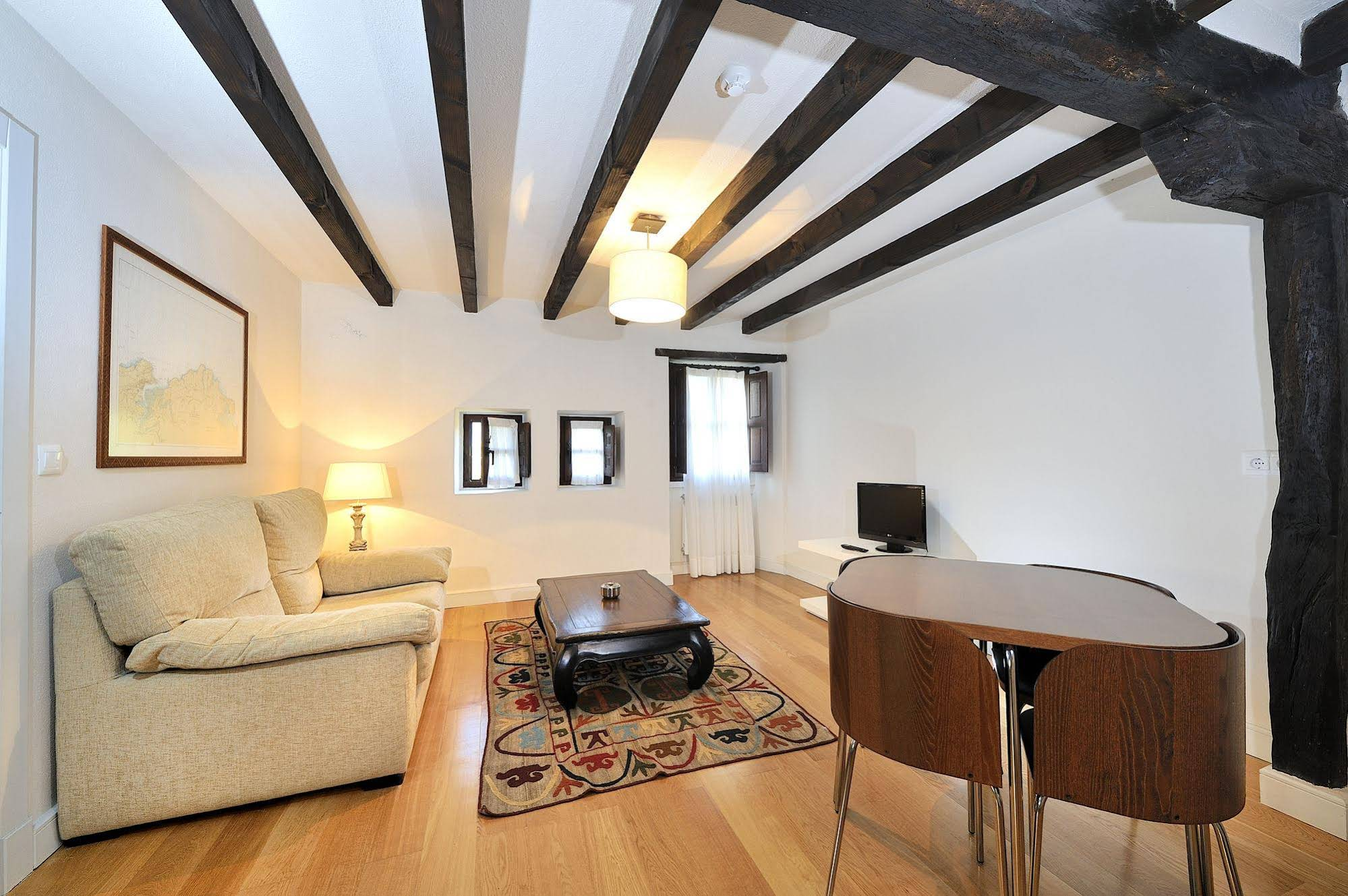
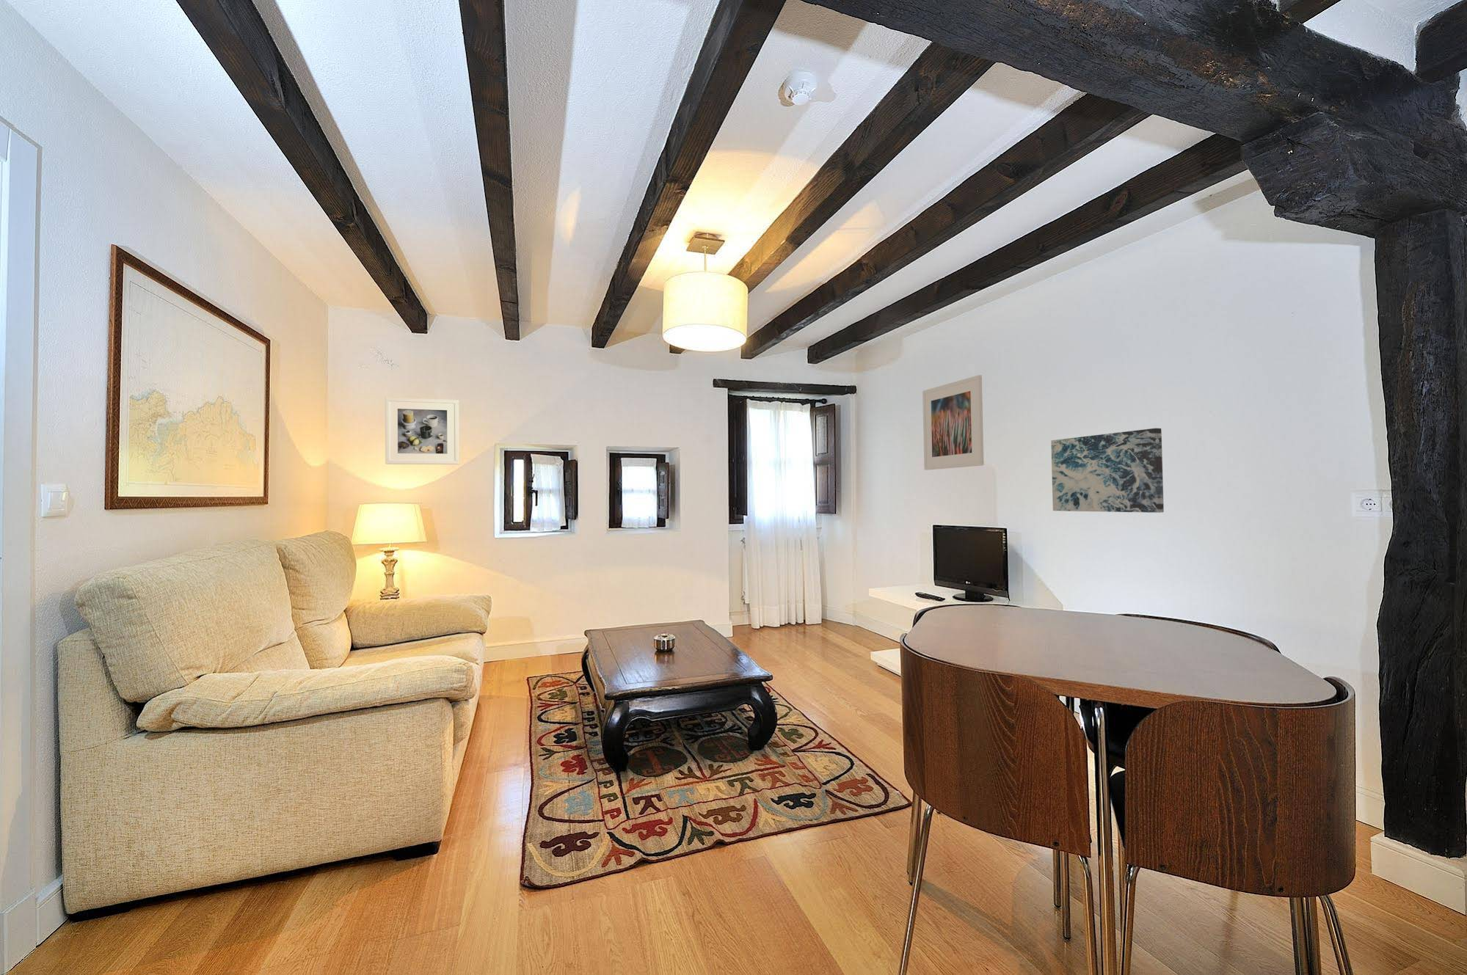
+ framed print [384,397,460,465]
+ wall art [1050,428,1164,514]
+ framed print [922,374,985,471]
